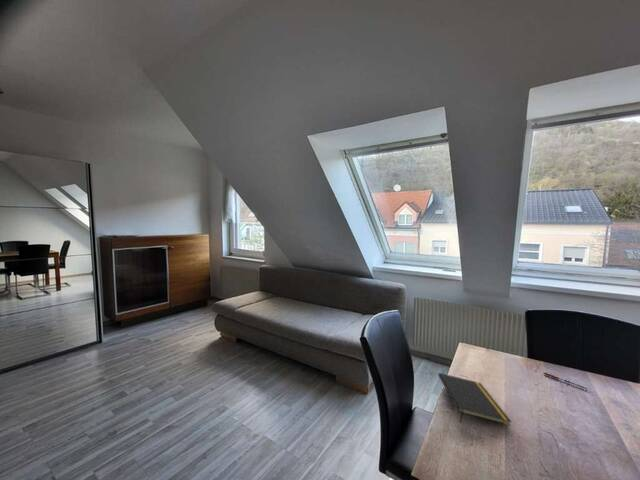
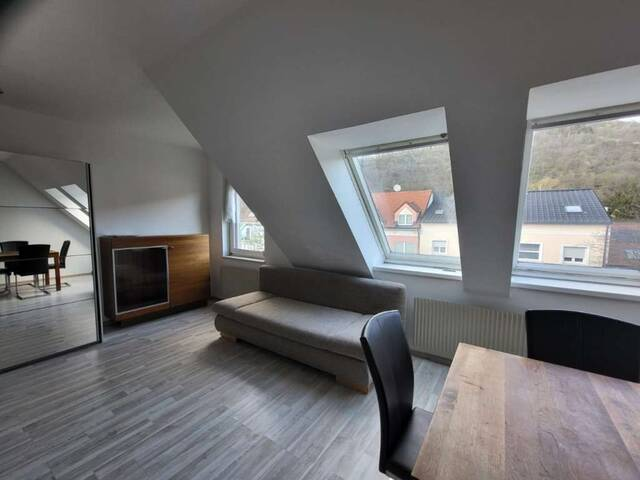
- notepad [437,372,513,426]
- pen [542,371,589,390]
